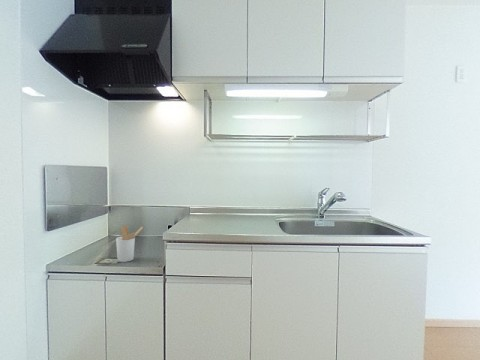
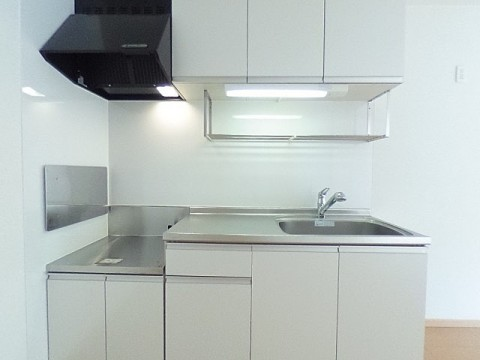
- utensil holder [115,225,144,263]
